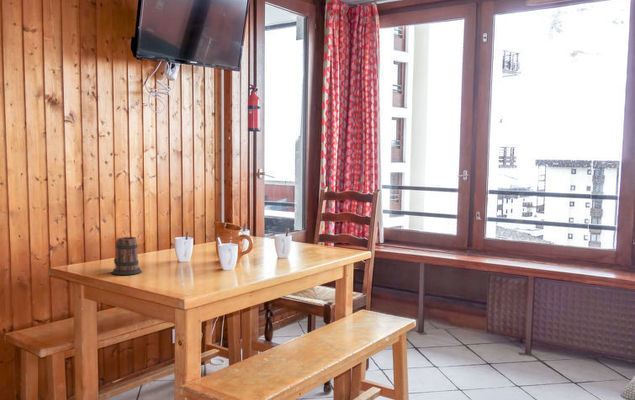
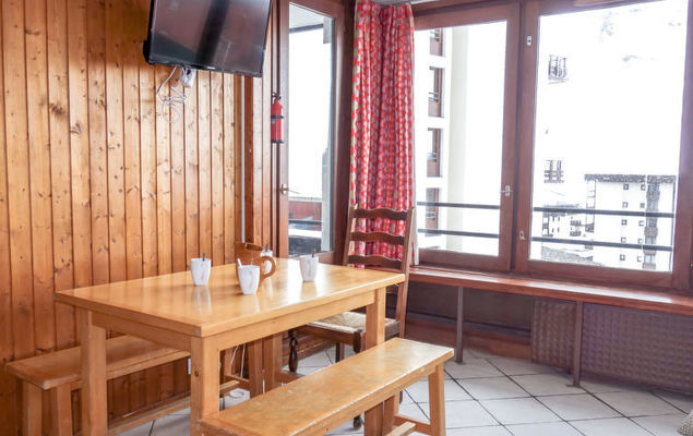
- mug [111,236,143,276]
